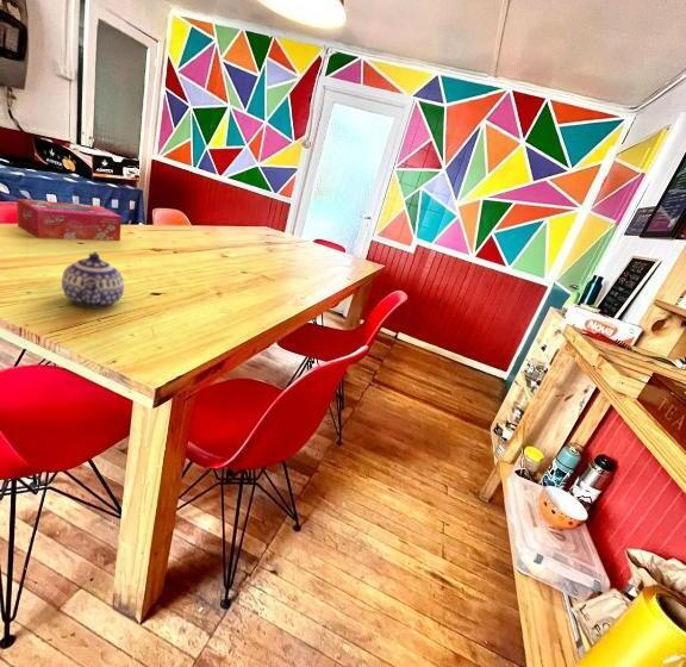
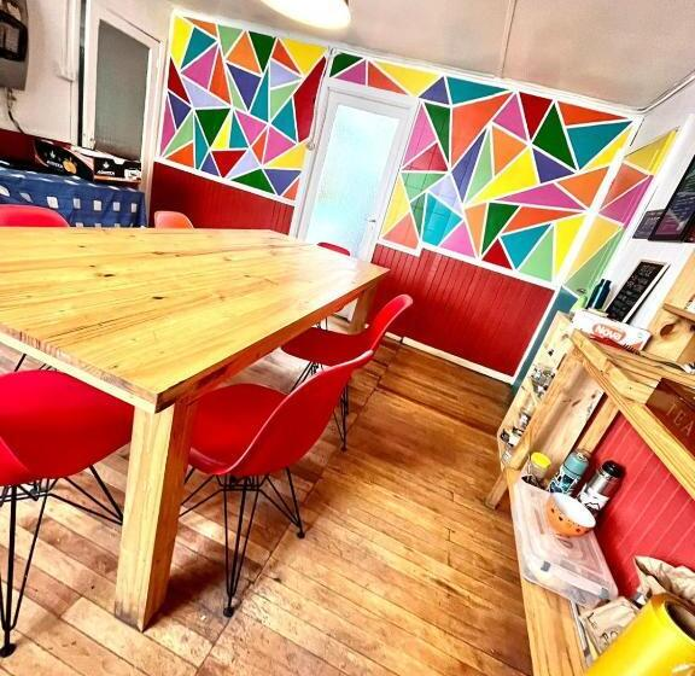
- tissue box [15,198,123,242]
- teapot [61,250,125,310]
